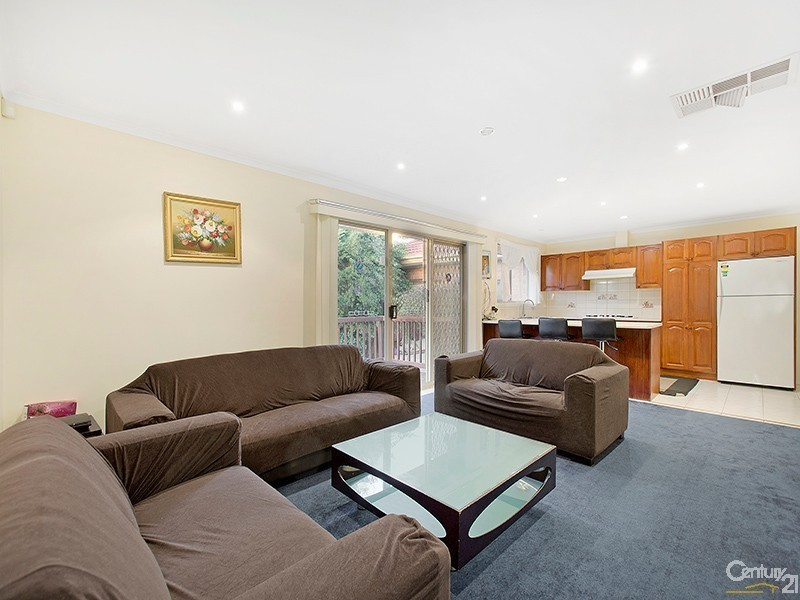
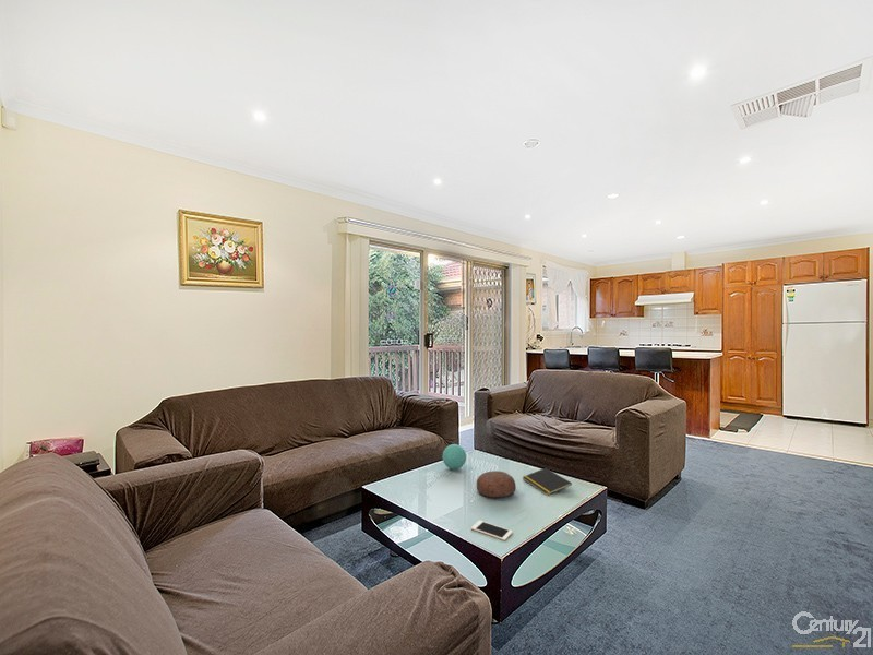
+ decorative bowl [476,469,517,499]
+ decorative ball [442,443,467,471]
+ notepad [522,467,573,497]
+ cell phone [470,520,514,541]
